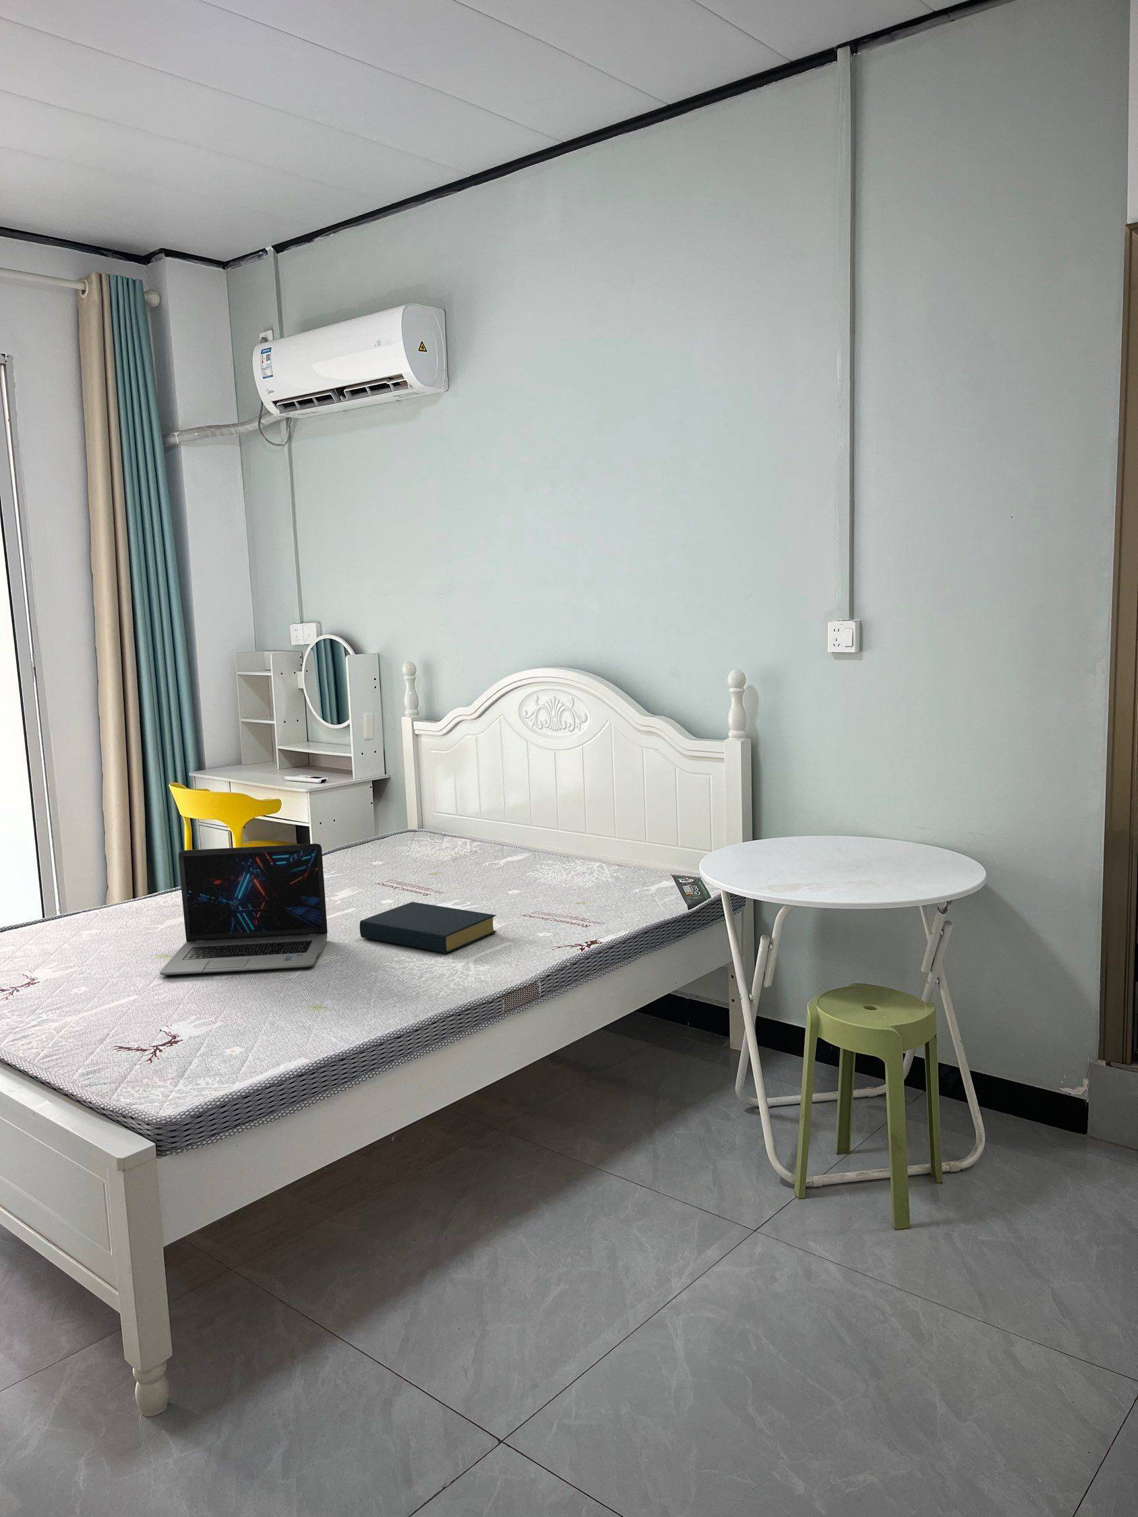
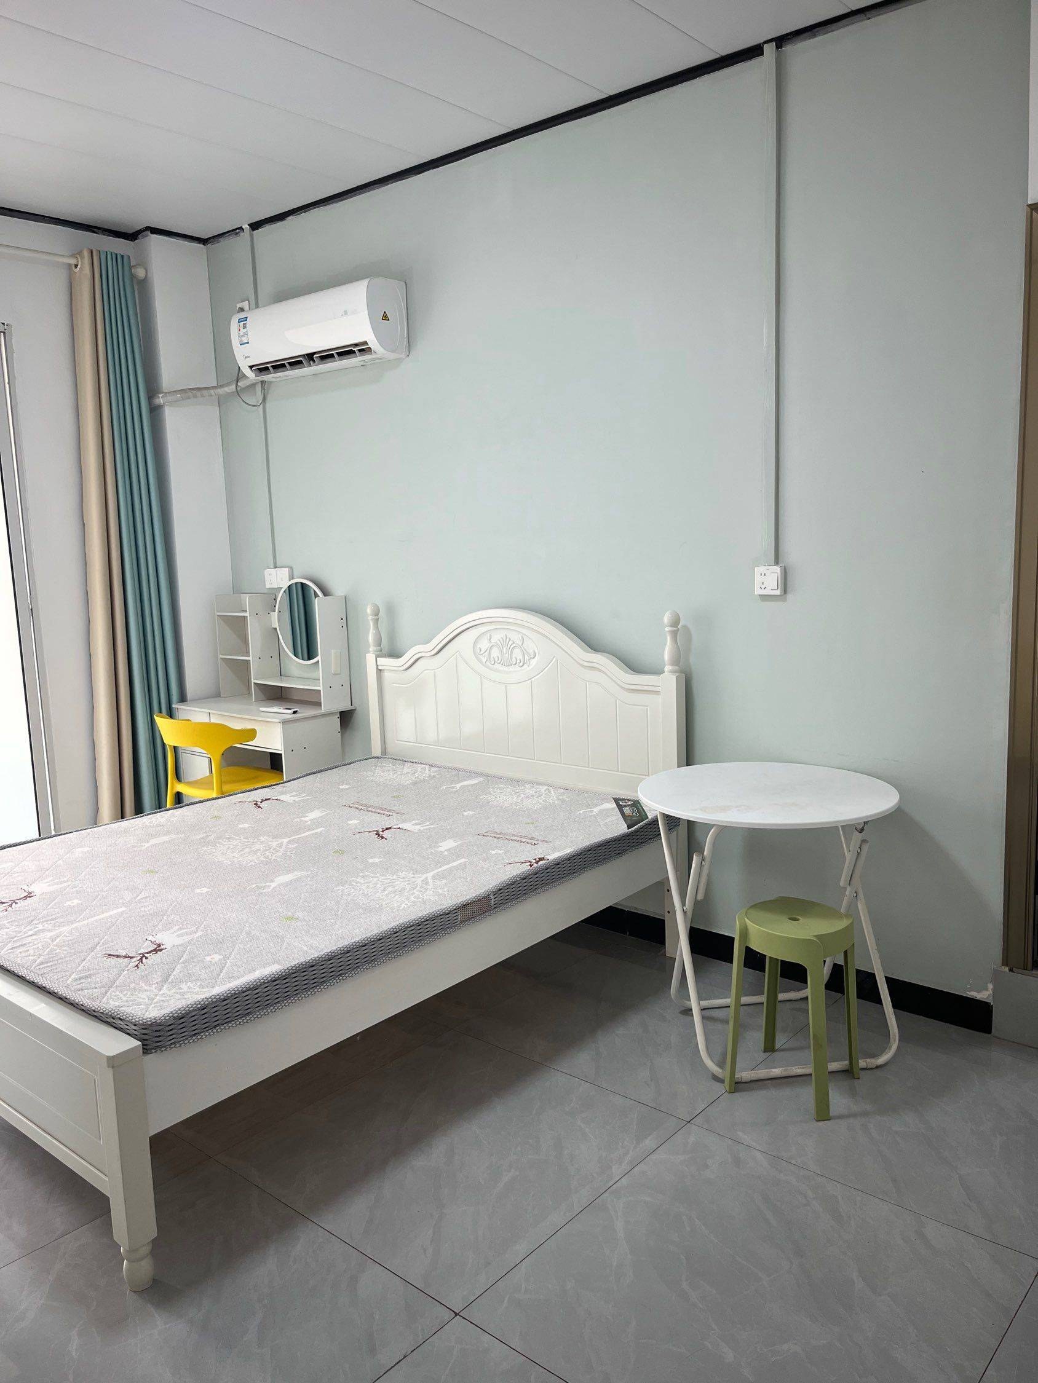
- hardback book [359,901,497,954]
- laptop [159,843,329,977]
